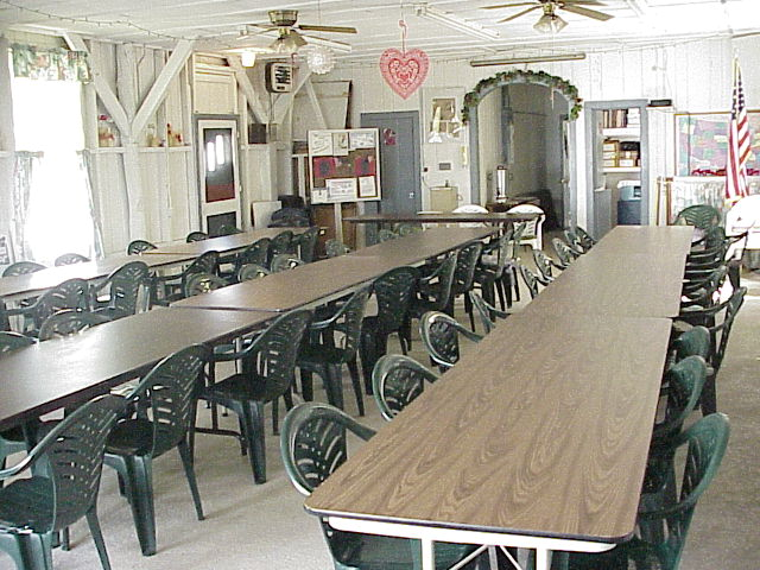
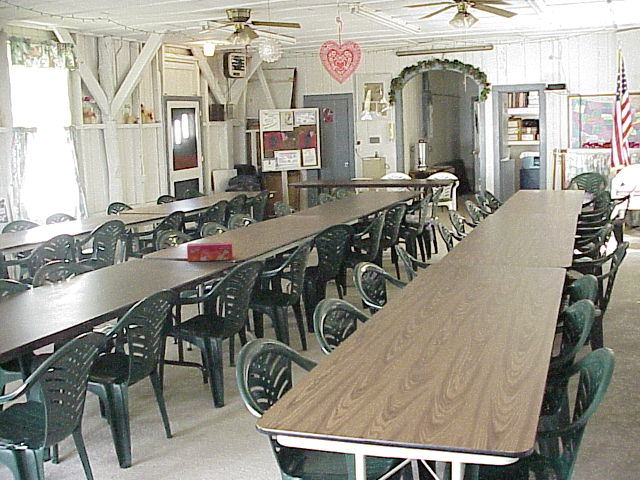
+ tissue box [186,241,234,262]
